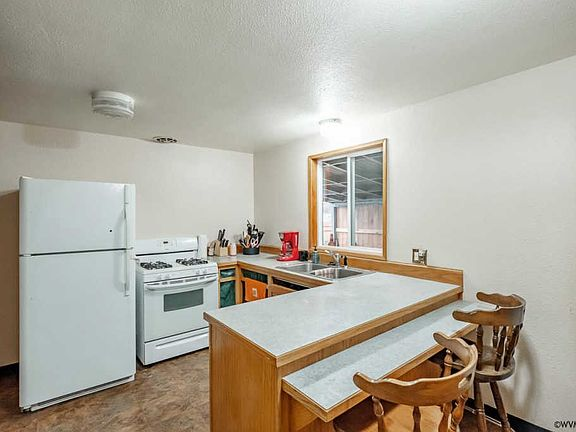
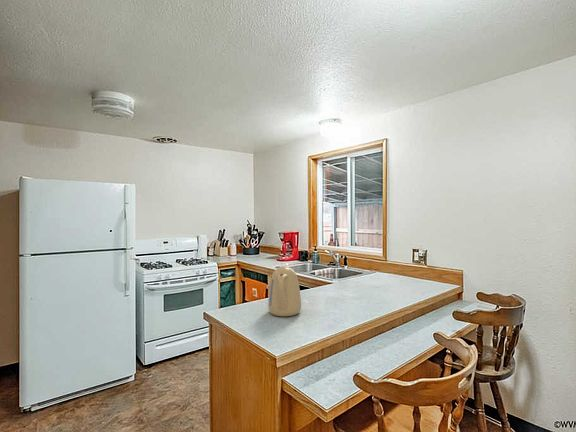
+ kettle [267,266,302,317]
